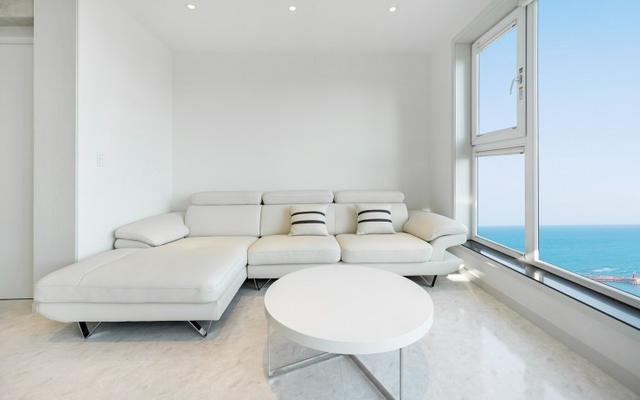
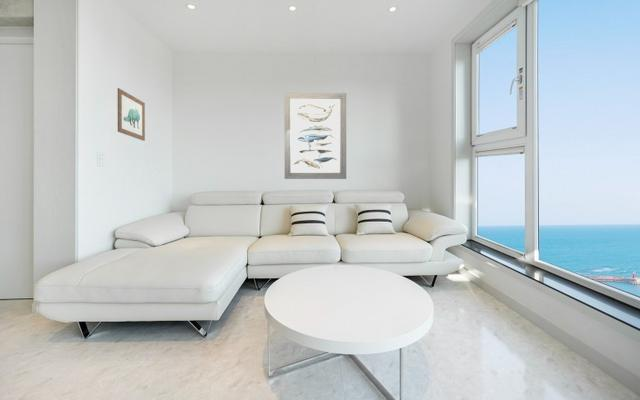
+ wall art [284,92,347,180]
+ wall art [117,87,146,142]
